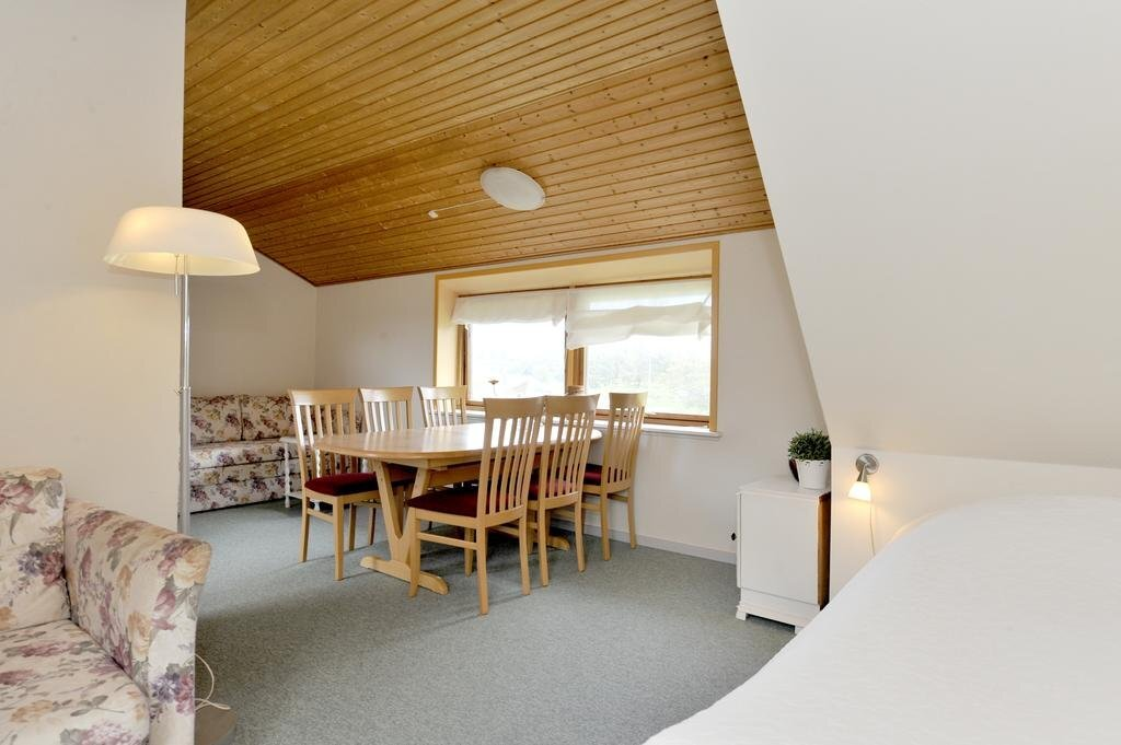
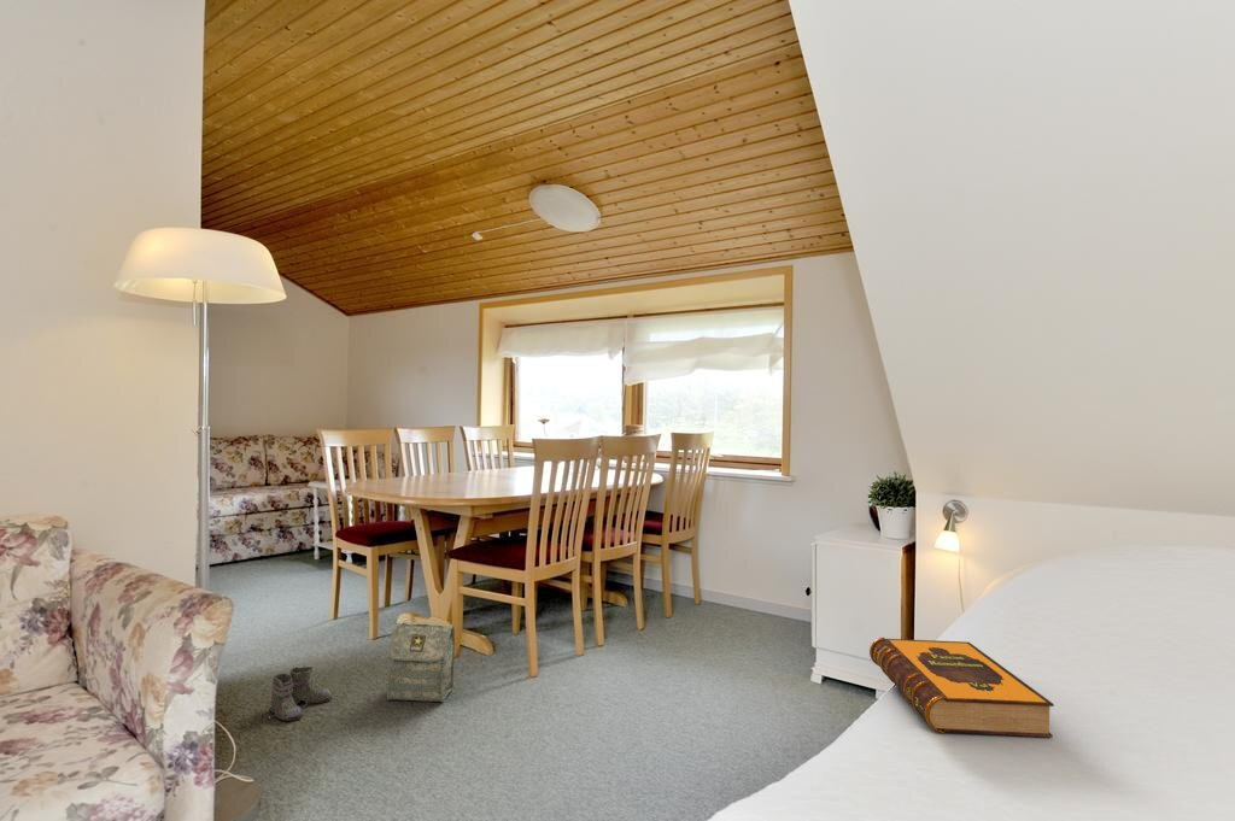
+ hardback book [868,637,1055,738]
+ bag [386,620,456,703]
+ boots [262,665,333,722]
